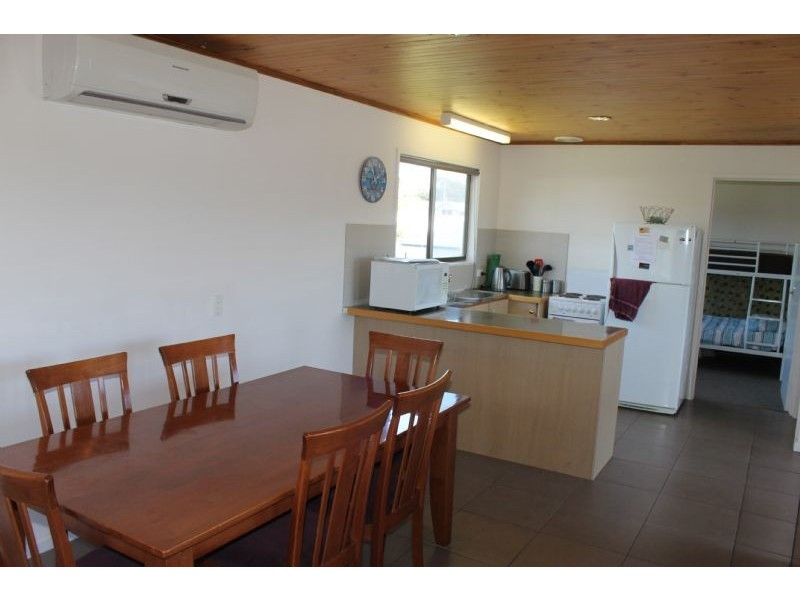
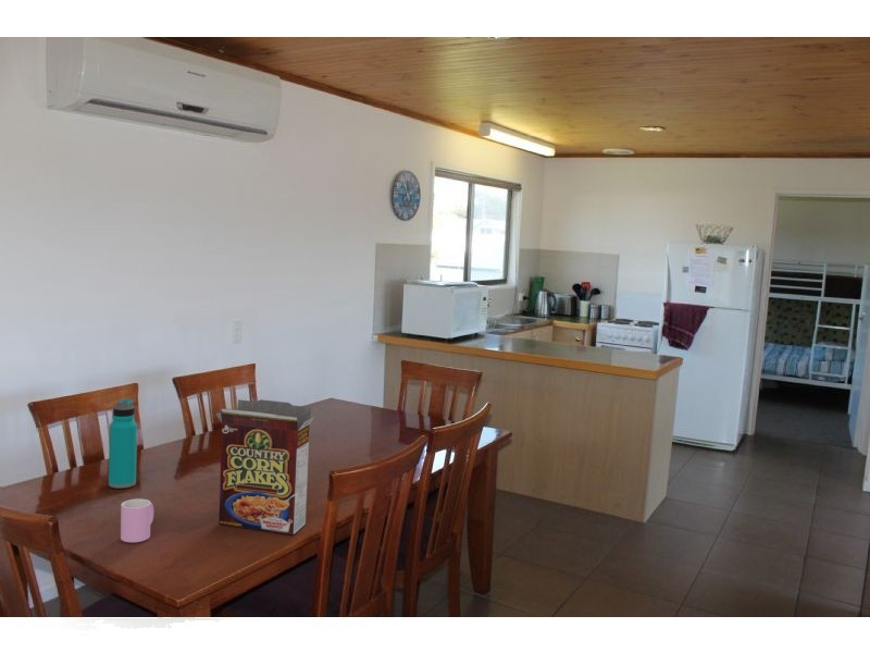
+ cereal box [215,398,315,535]
+ water bottle [108,397,138,490]
+ cup [120,497,154,543]
